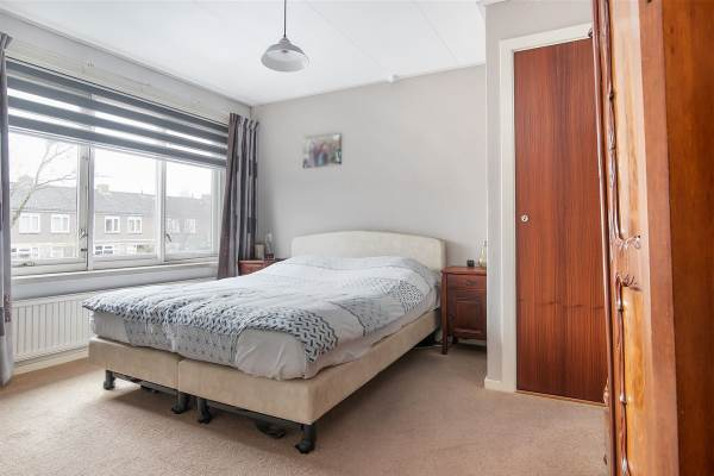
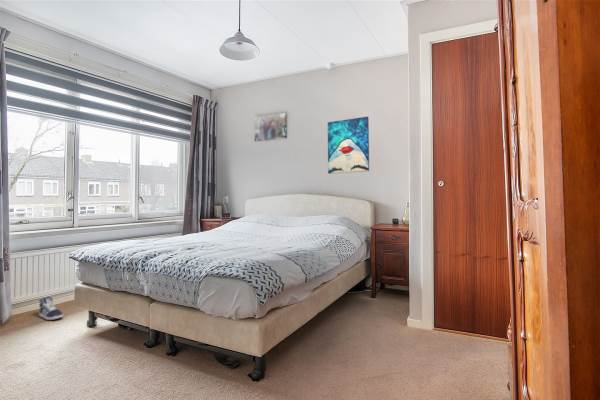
+ sneaker [38,296,64,321]
+ wall art [327,116,370,175]
